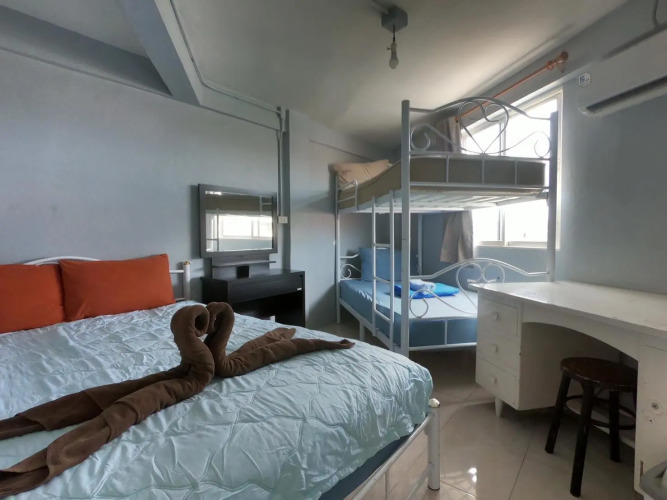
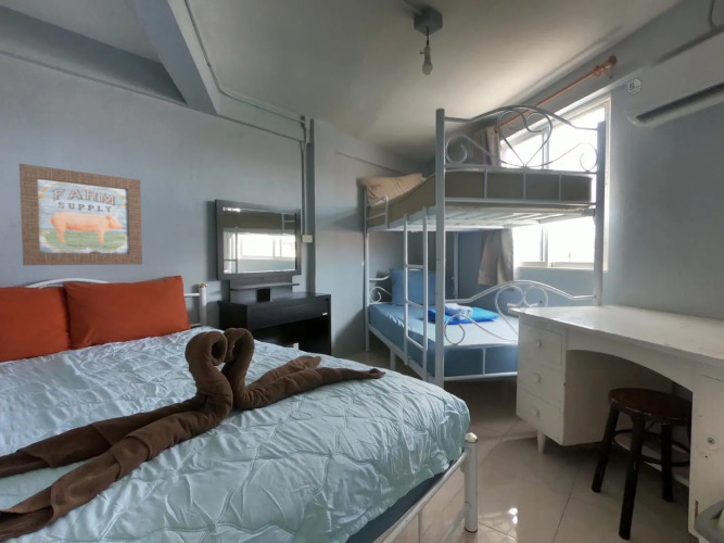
+ wall art [18,163,143,266]
